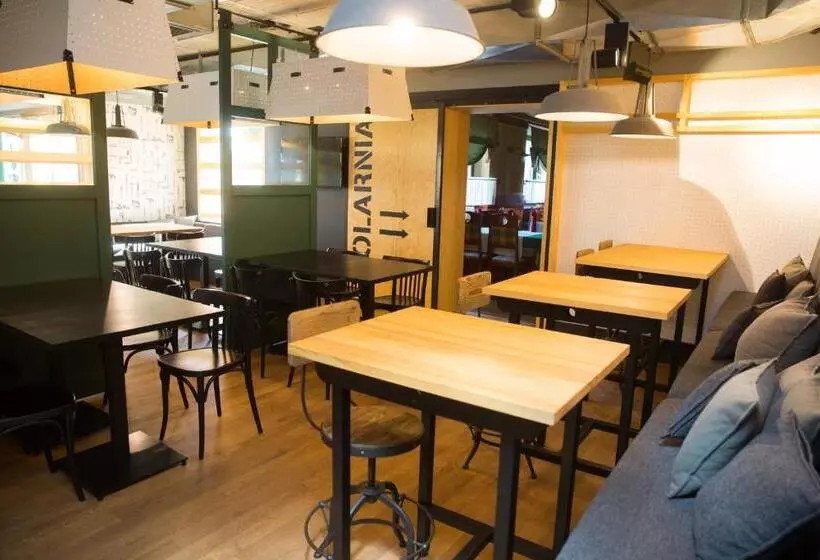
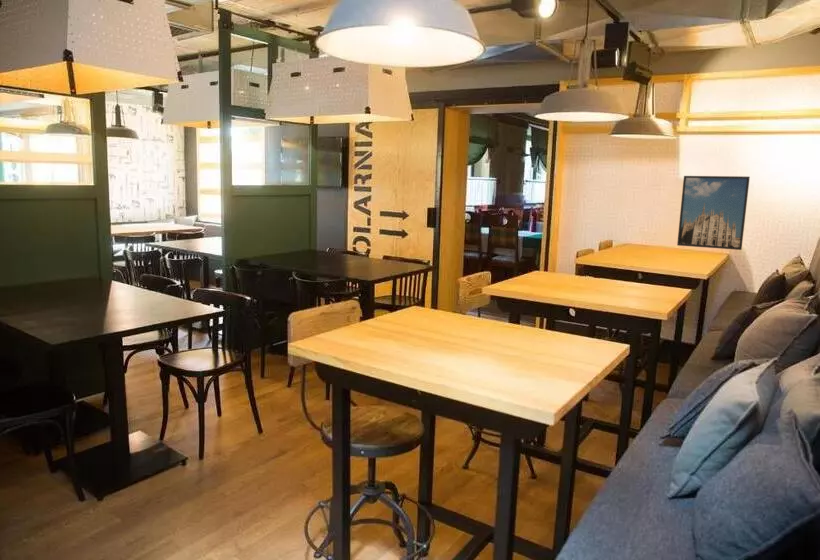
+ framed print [676,175,751,251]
